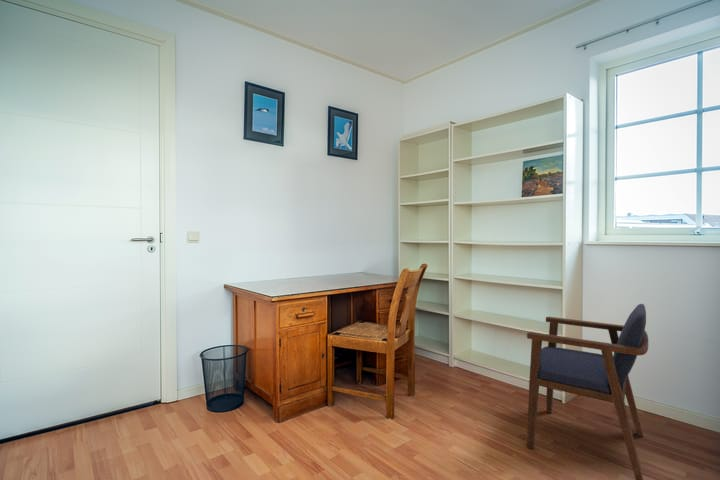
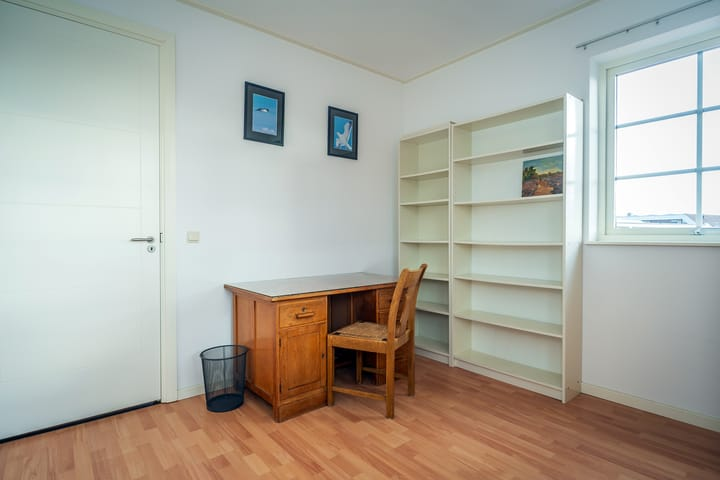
- armchair [526,303,649,480]
